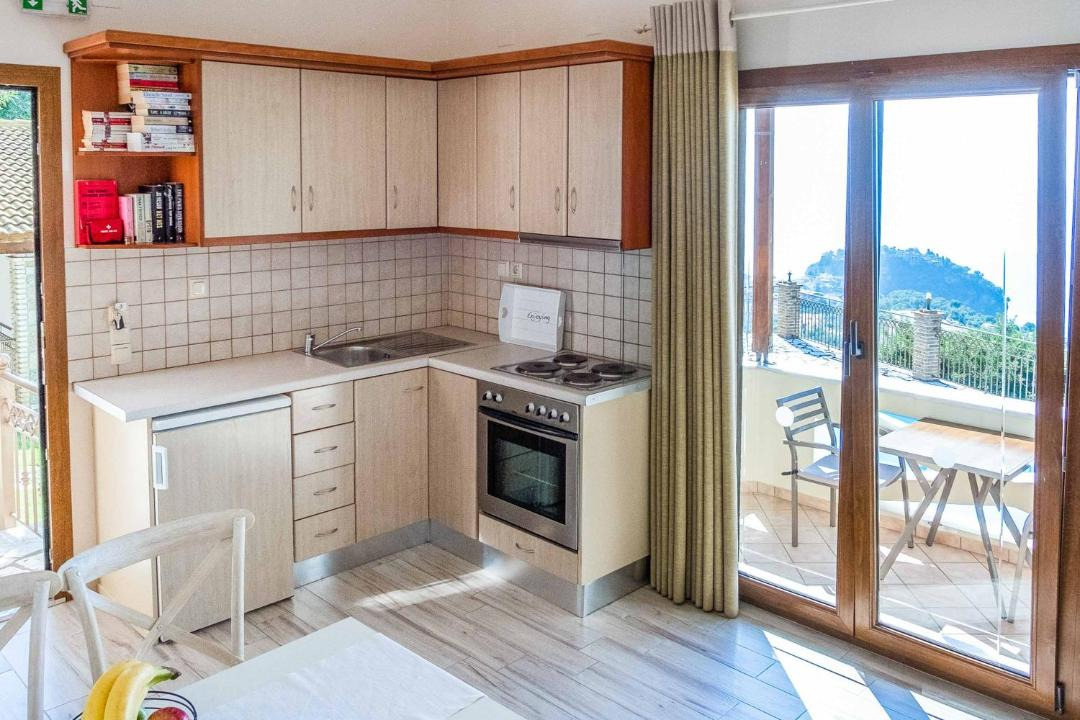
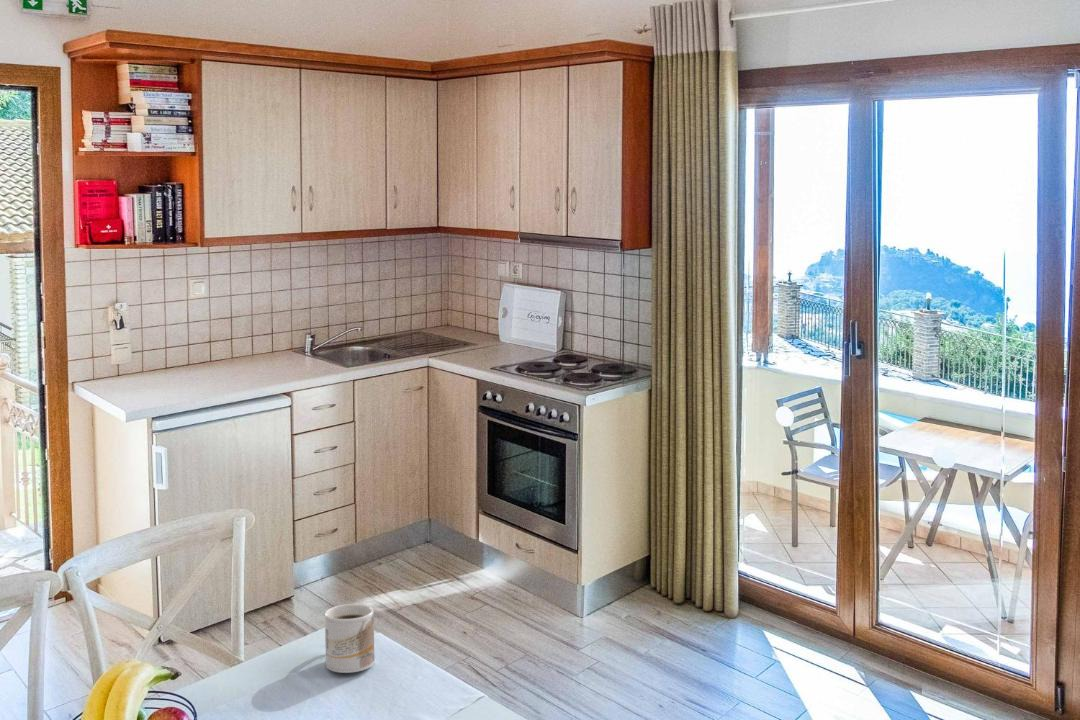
+ mug [324,603,375,674]
